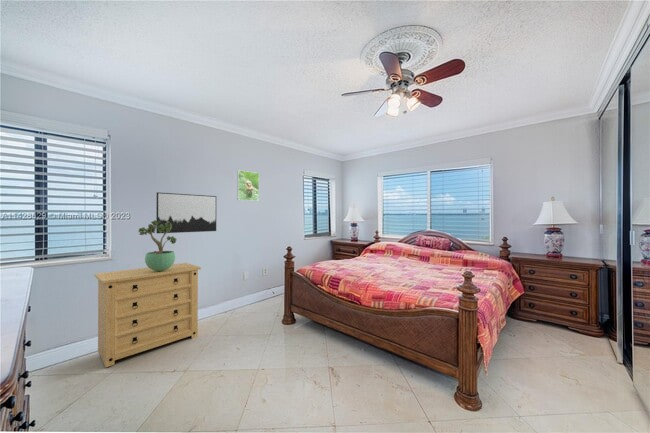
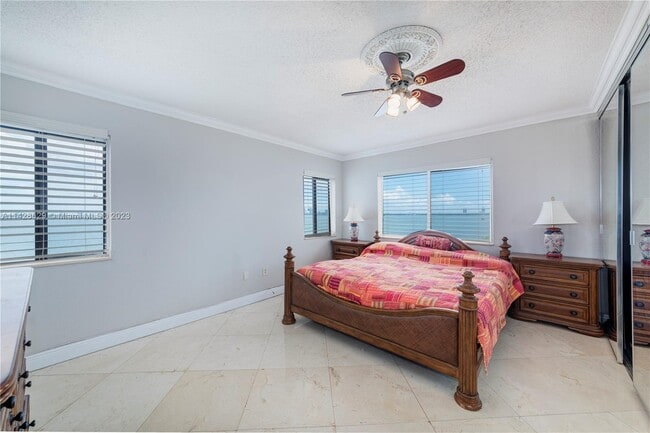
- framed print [236,169,260,202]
- dresser [93,262,202,368]
- potted plant [138,219,178,271]
- wall art [155,191,217,234]
